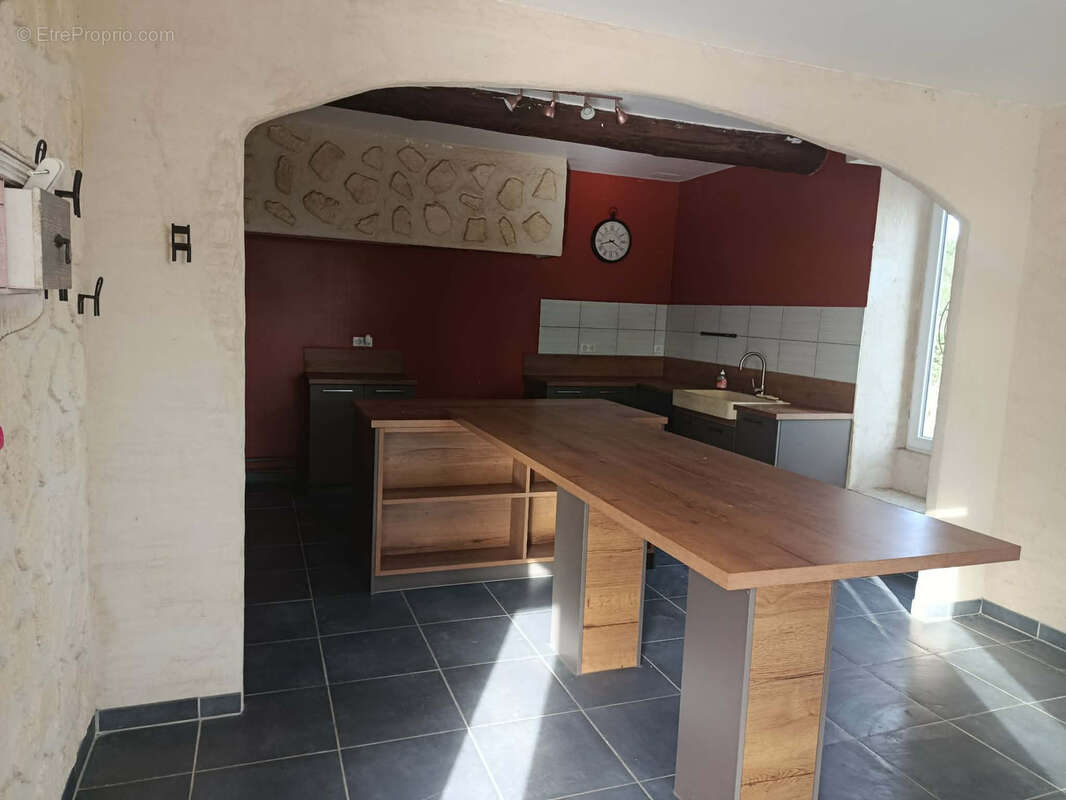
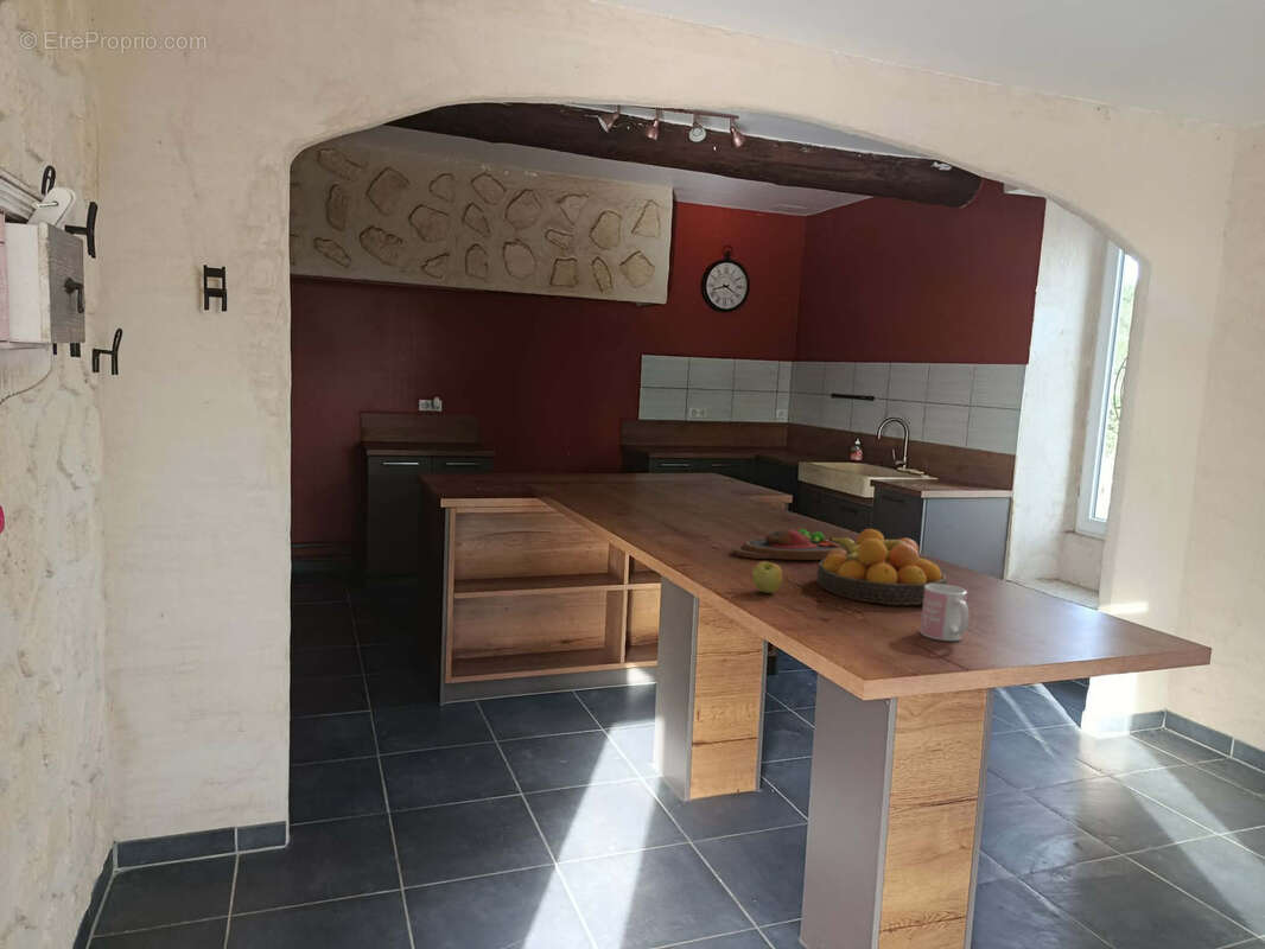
+ mug [918,584,970,642]
+ fruit bowl [816,528,948,606]
+ apple [751,560,783,594]
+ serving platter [732,528,845,561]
